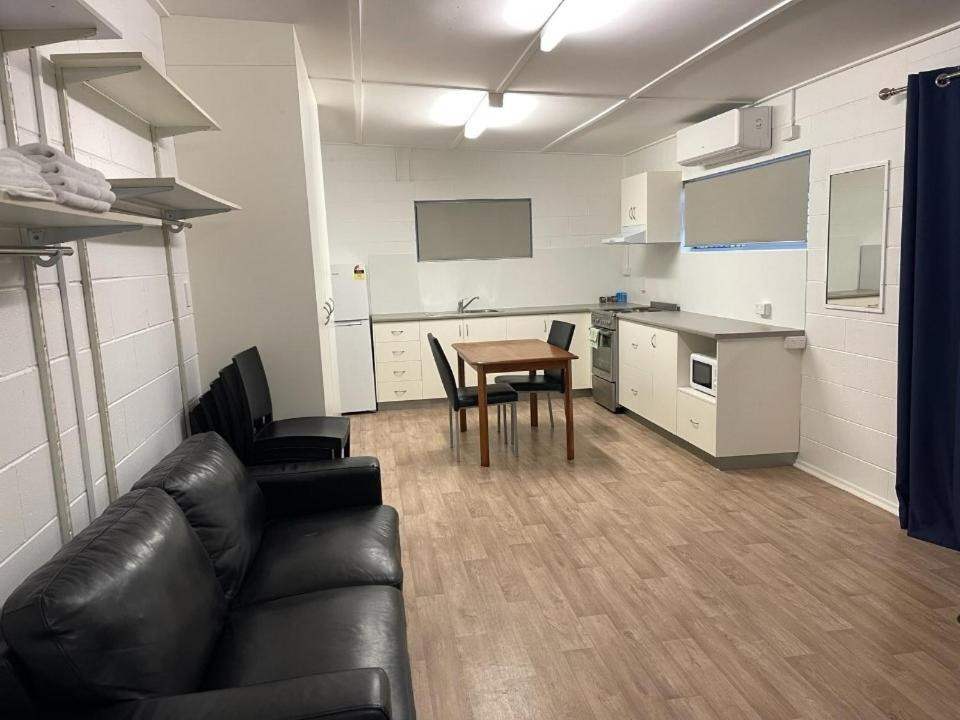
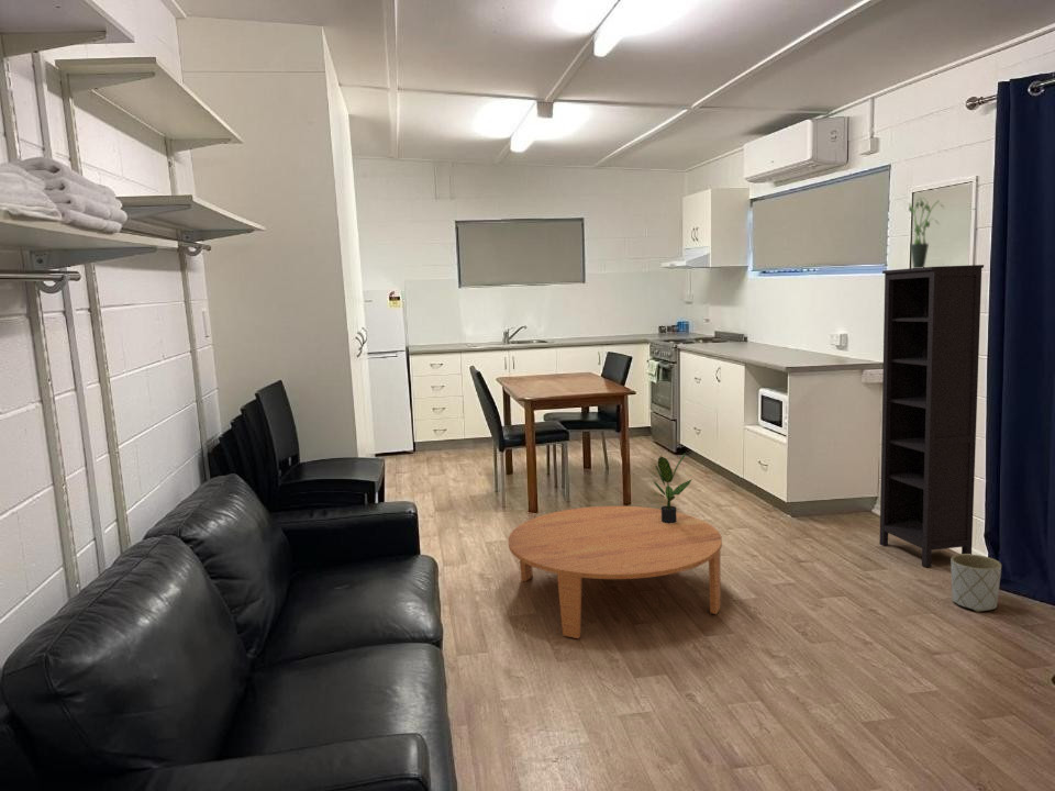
+ coffee table [508,505,723,639]
+ potted plant [653,452,693,524]
+ potted plant [908,196,946,268]
+ bookcase [879,264,985,568]
+ planter [949,554,1002,613]
